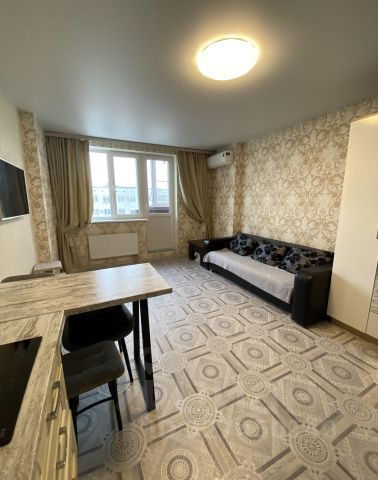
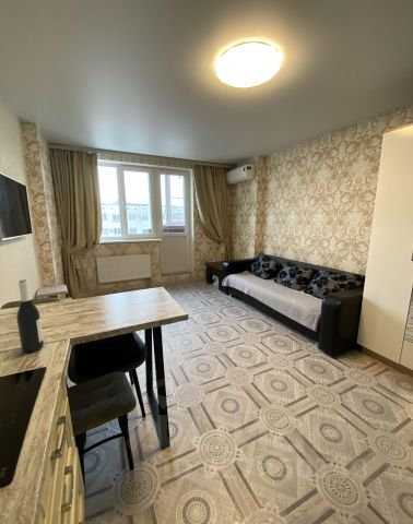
+ wine bottle [15,278,45,354]
